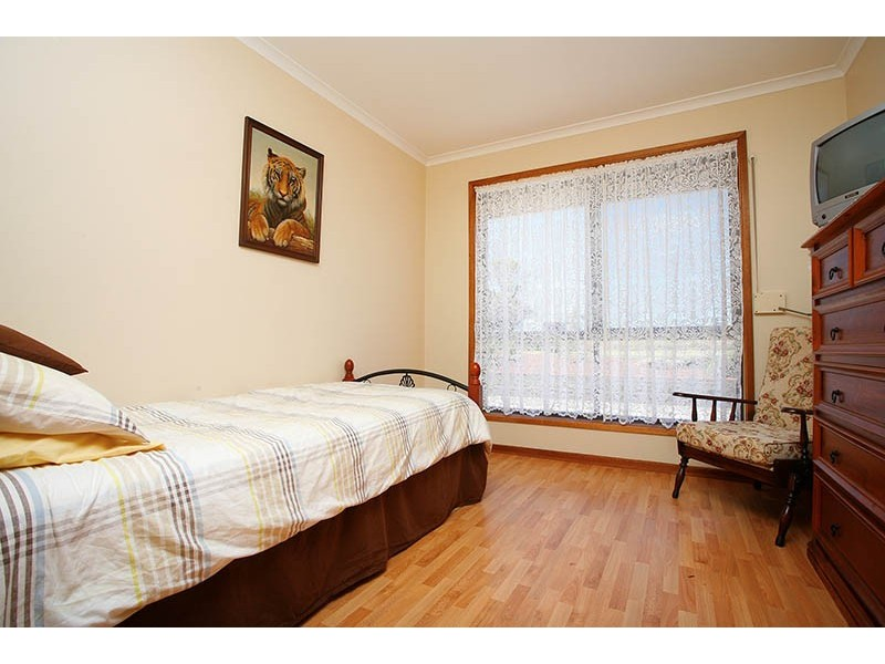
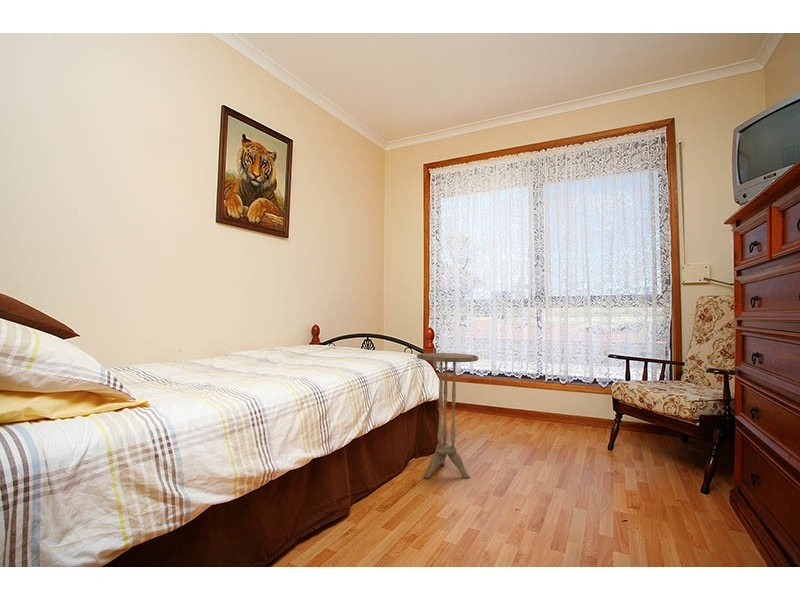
+ side table [416,352,480,480]
